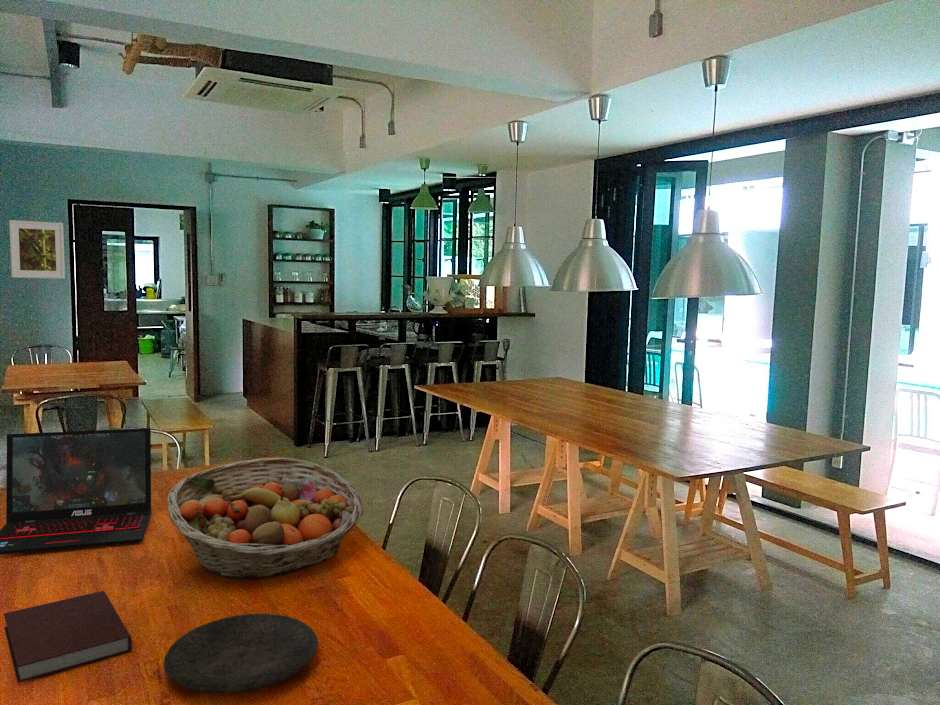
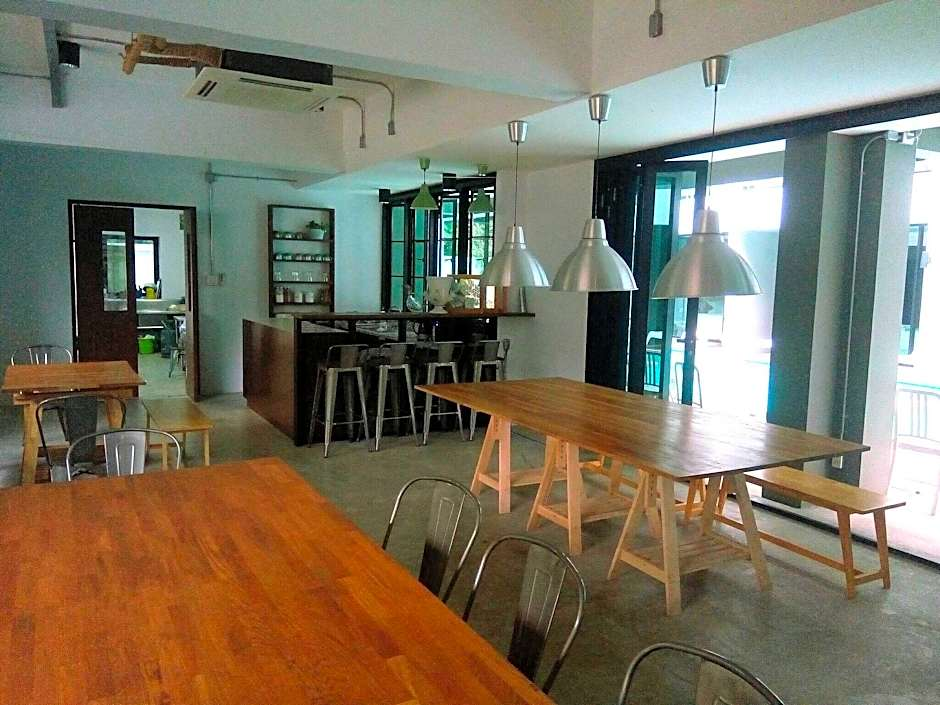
- laptop [0,427,152,556]
- notebook [3,590,133,684]
- plate [162,613,319,694]
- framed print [8,219,66,279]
- fruit basket [167,457,365,580]
